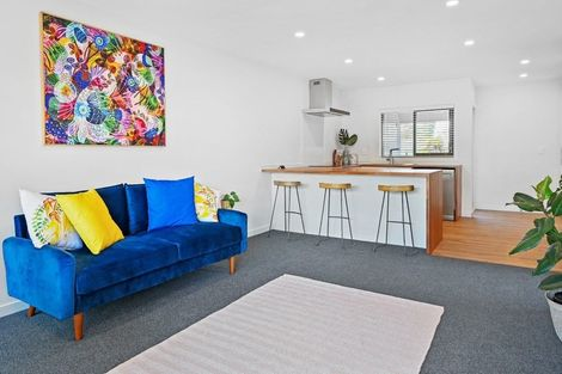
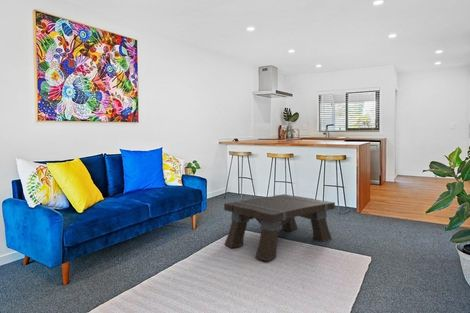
+ coffee table [223,193,336,262]
